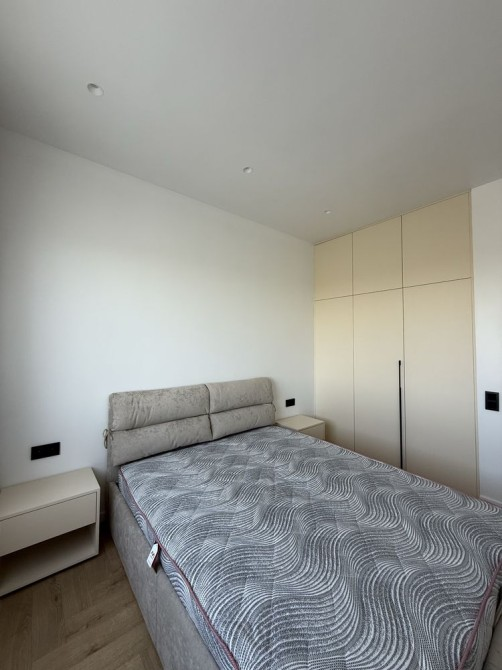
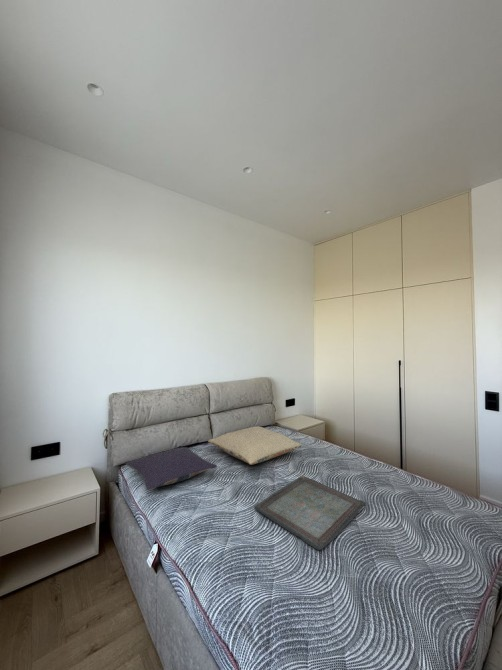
+ serving tray [253,475,367,551]
+ pillow [125,446,218,491]
+ pillow [207,425,303,466]
